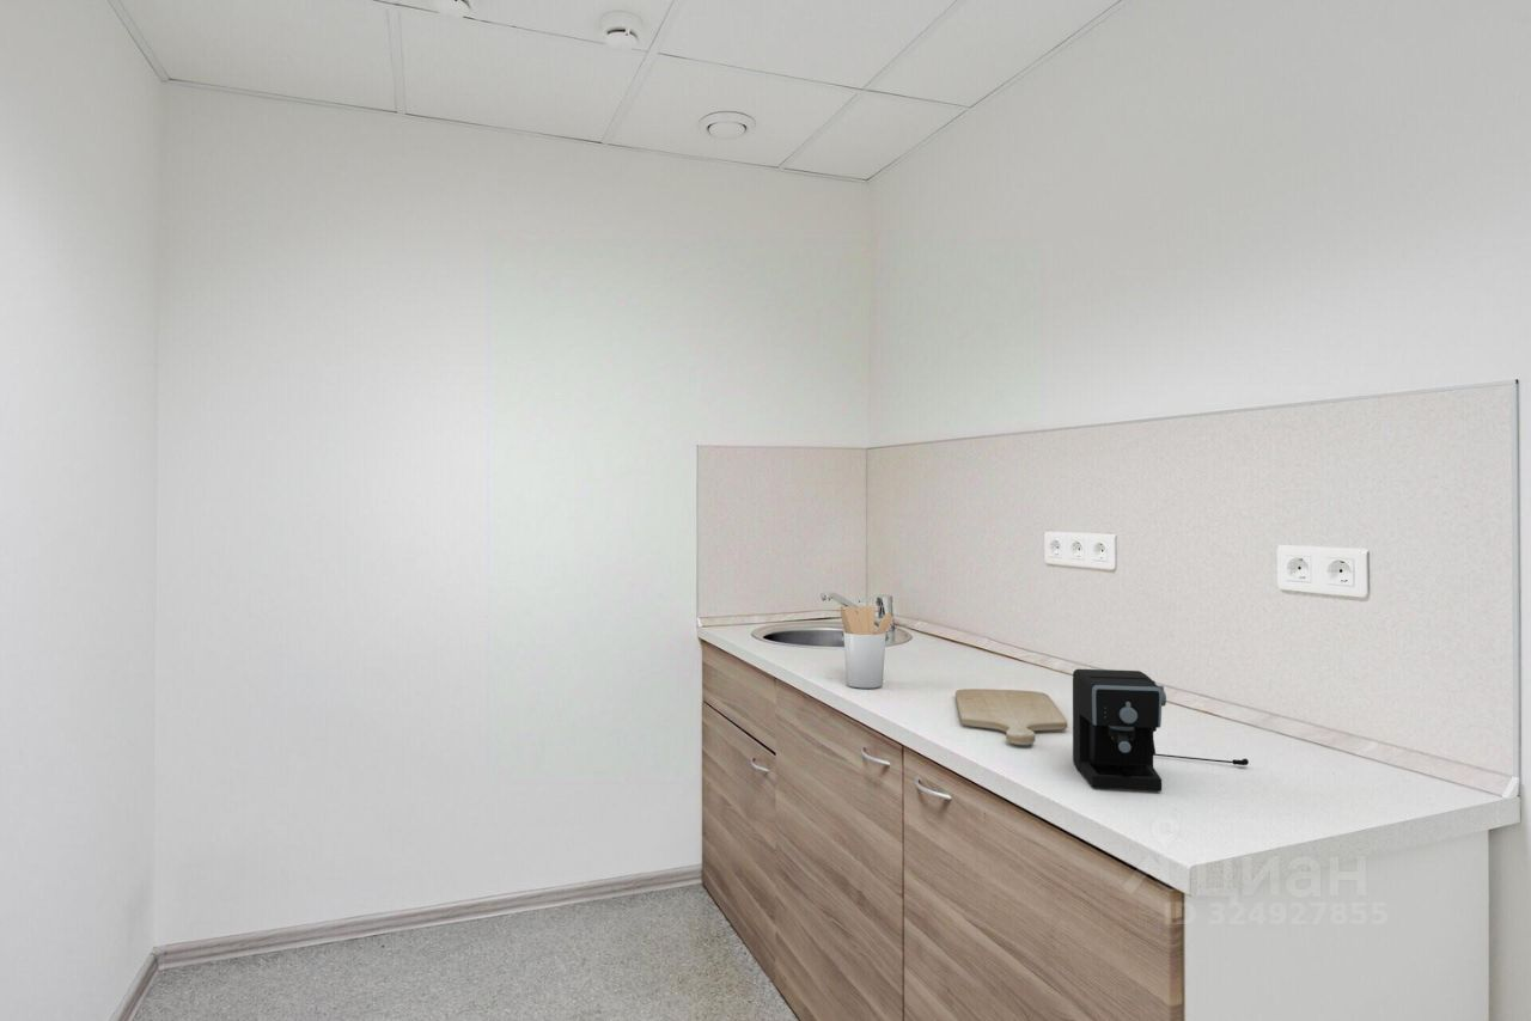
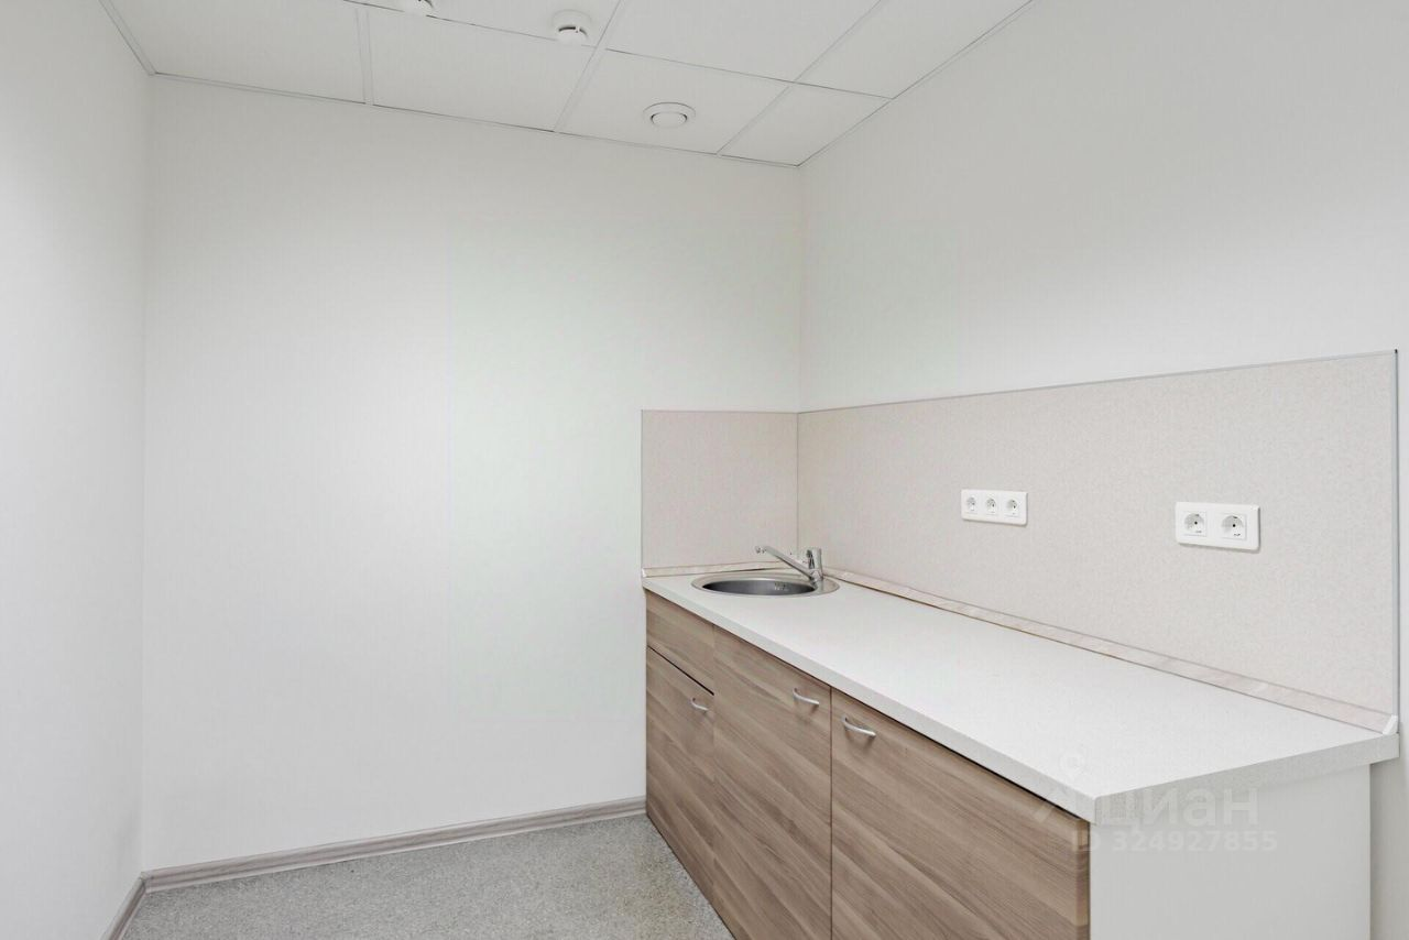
- chopping board [954,687,1069,746]
- coffee maker [1072,668,1250,793]
- utensil holder [838,605,895,690]
